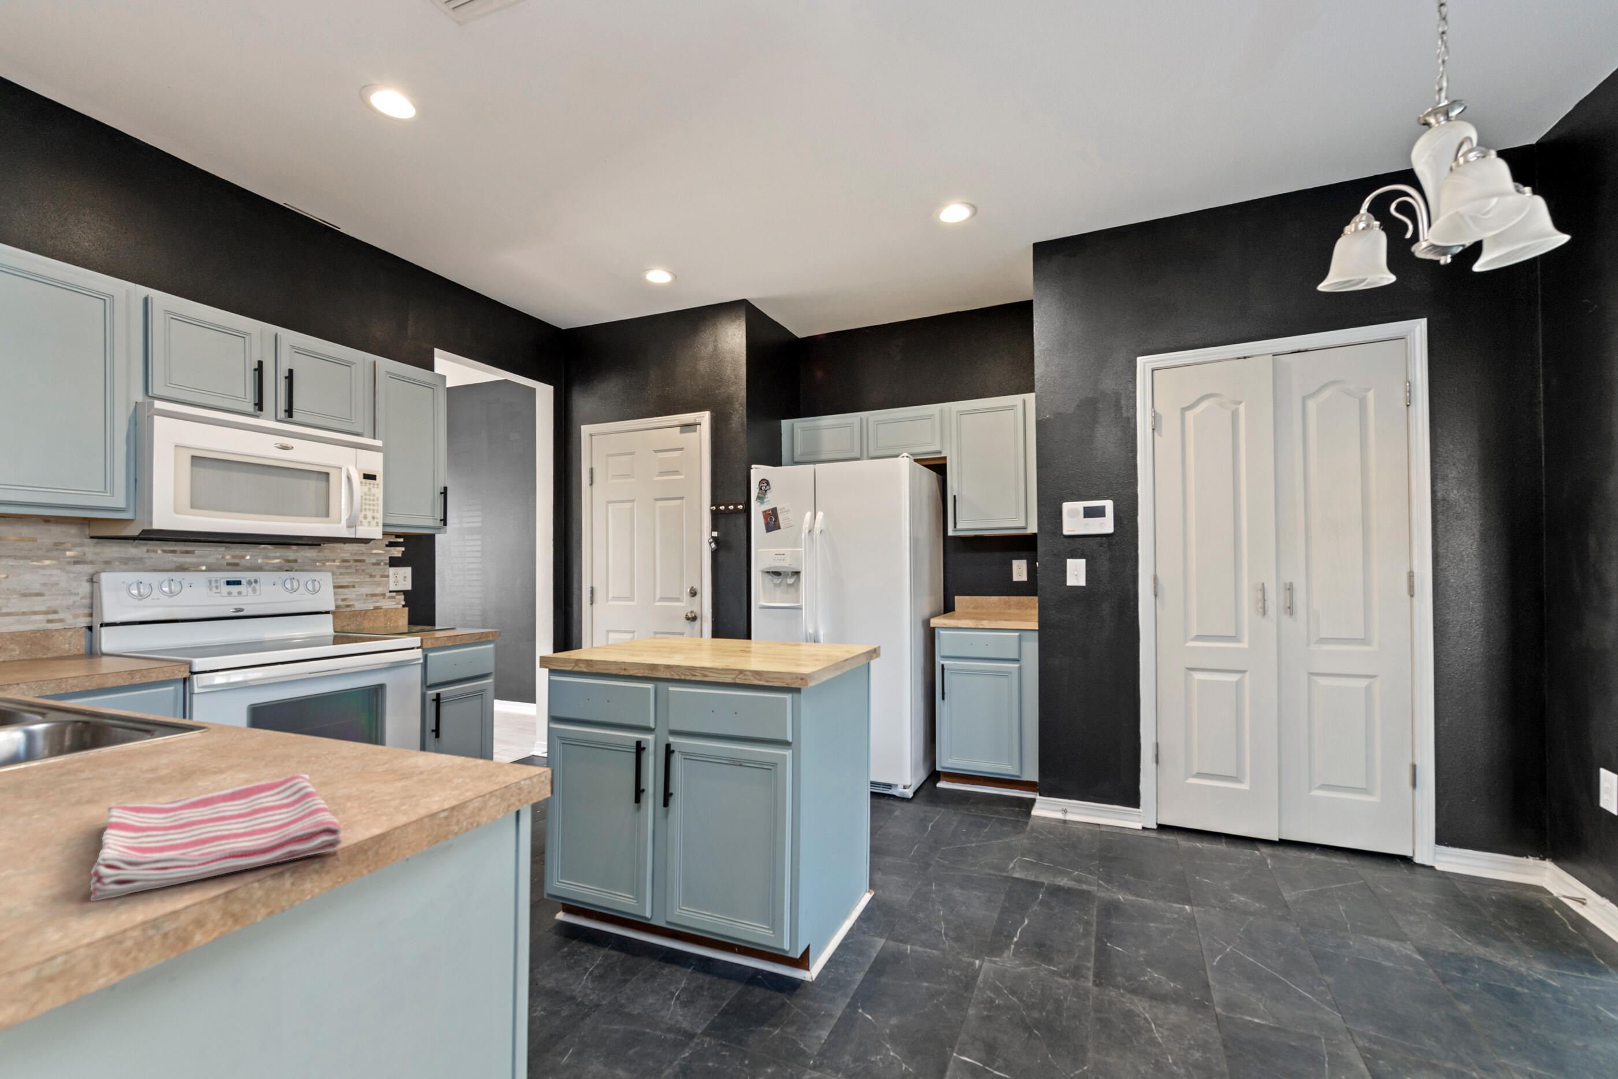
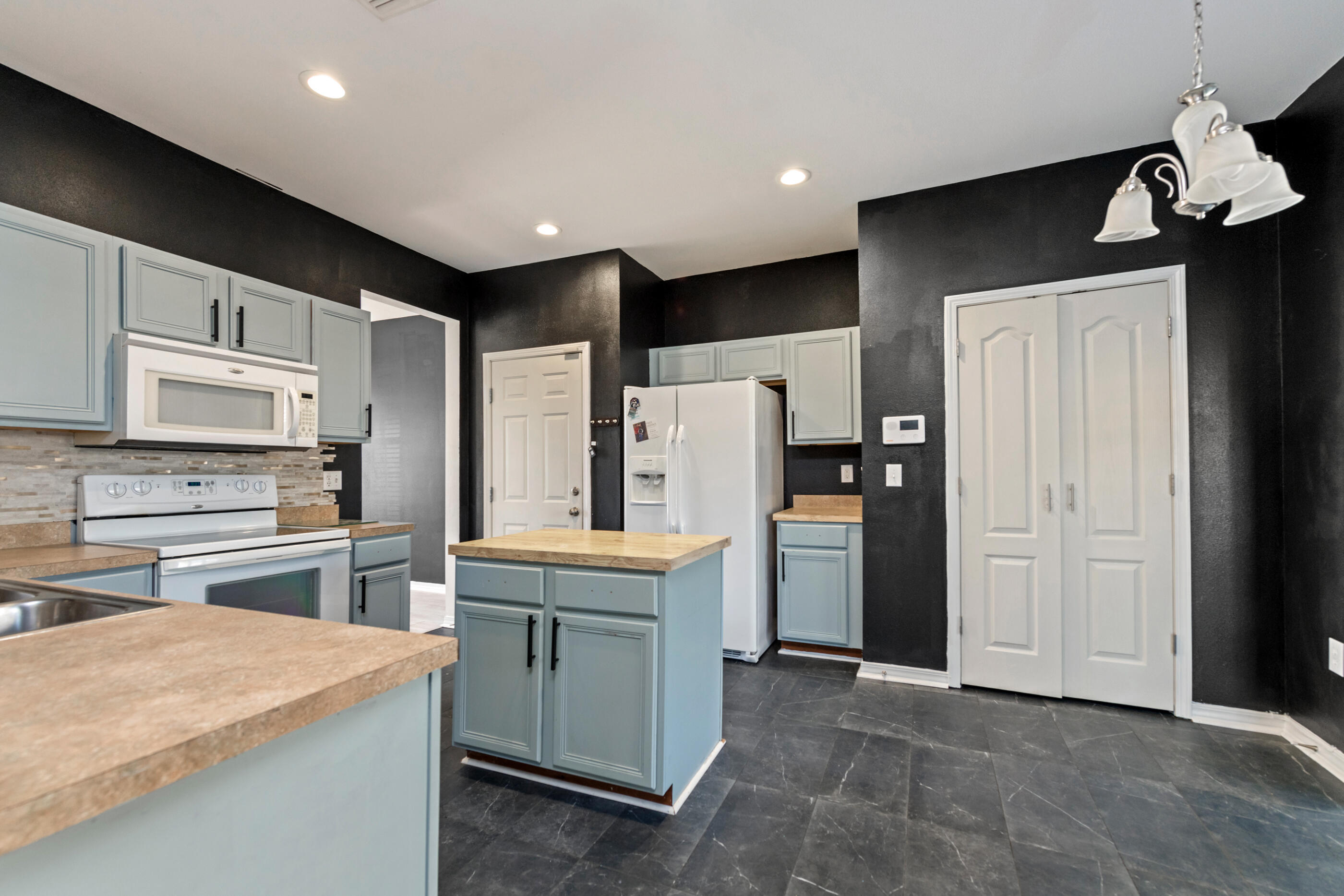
- dish towel [89,774,343,902]
